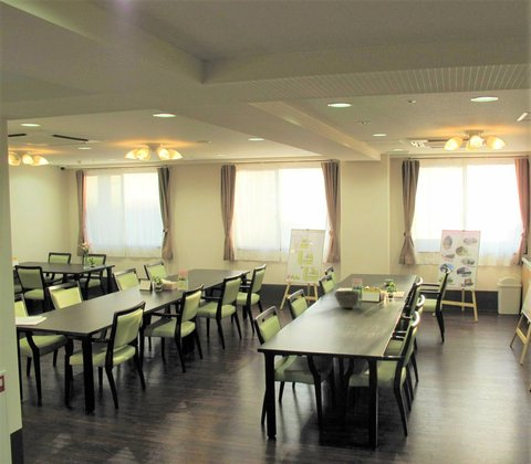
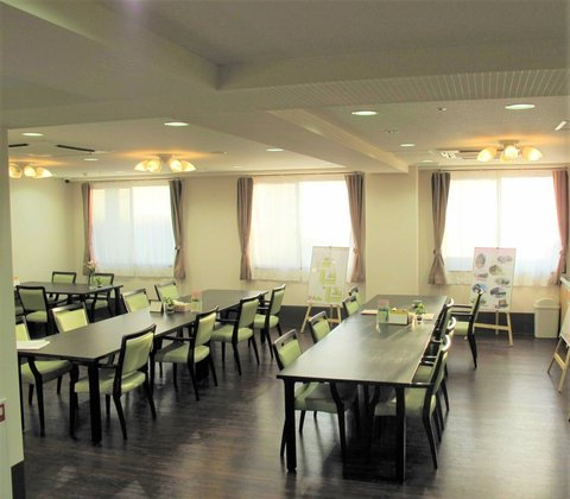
- bowl [333,289,361,309]
